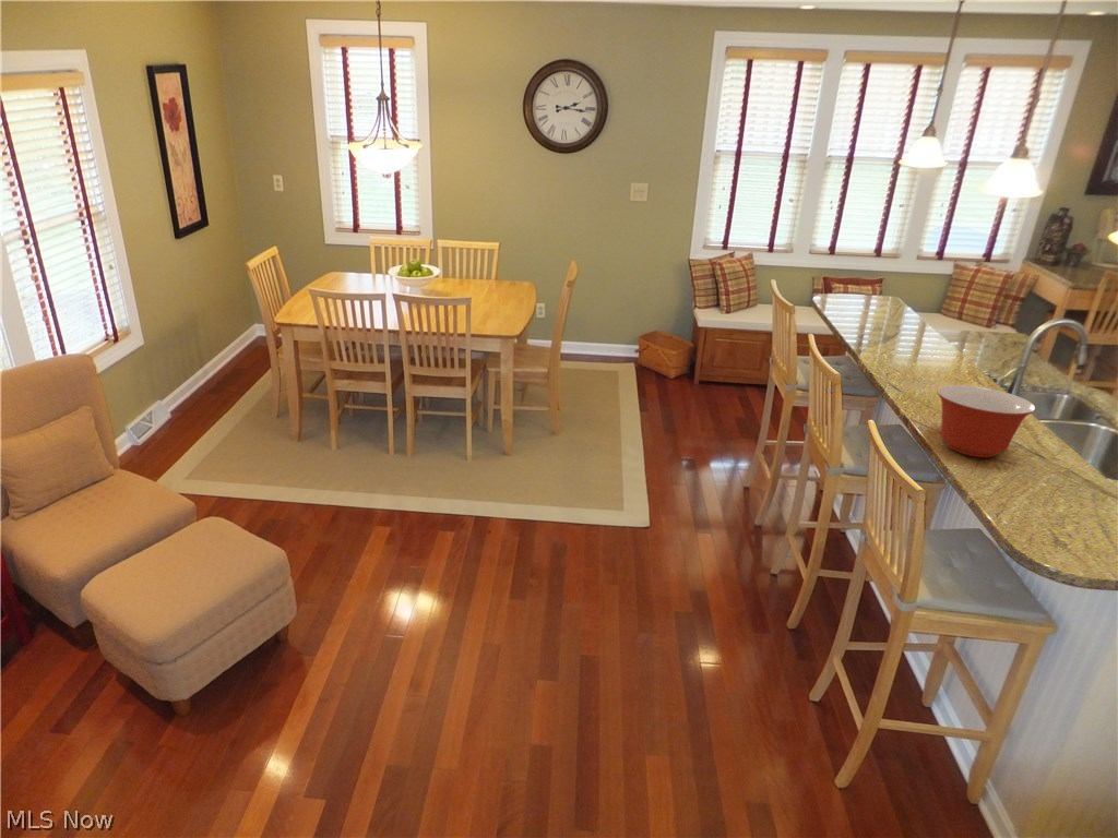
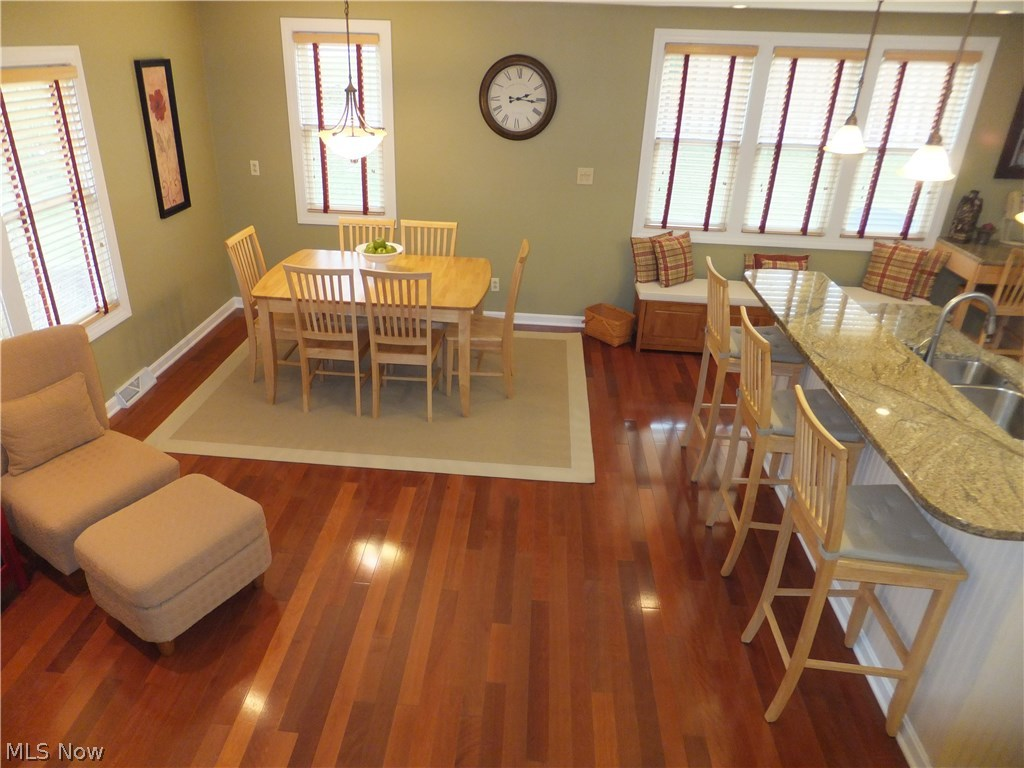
- mixing bowl [936,384,1036,458]
